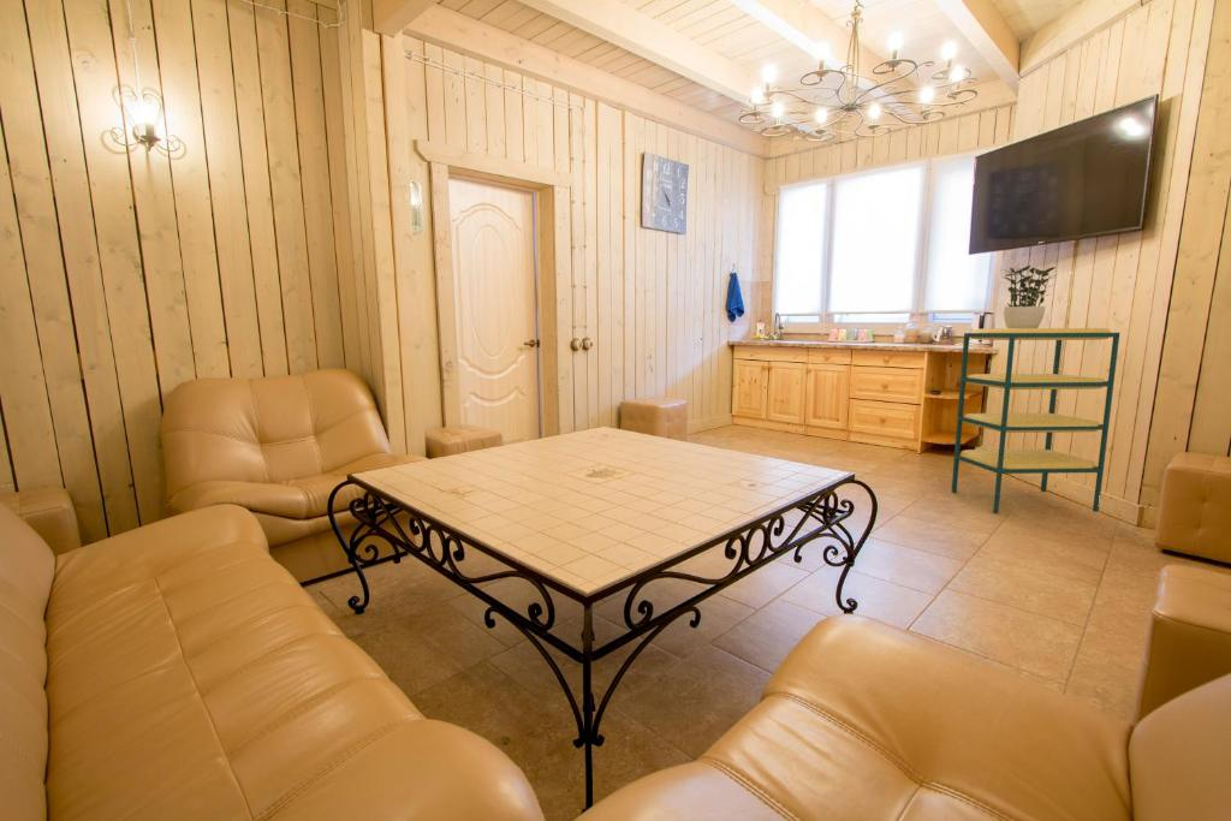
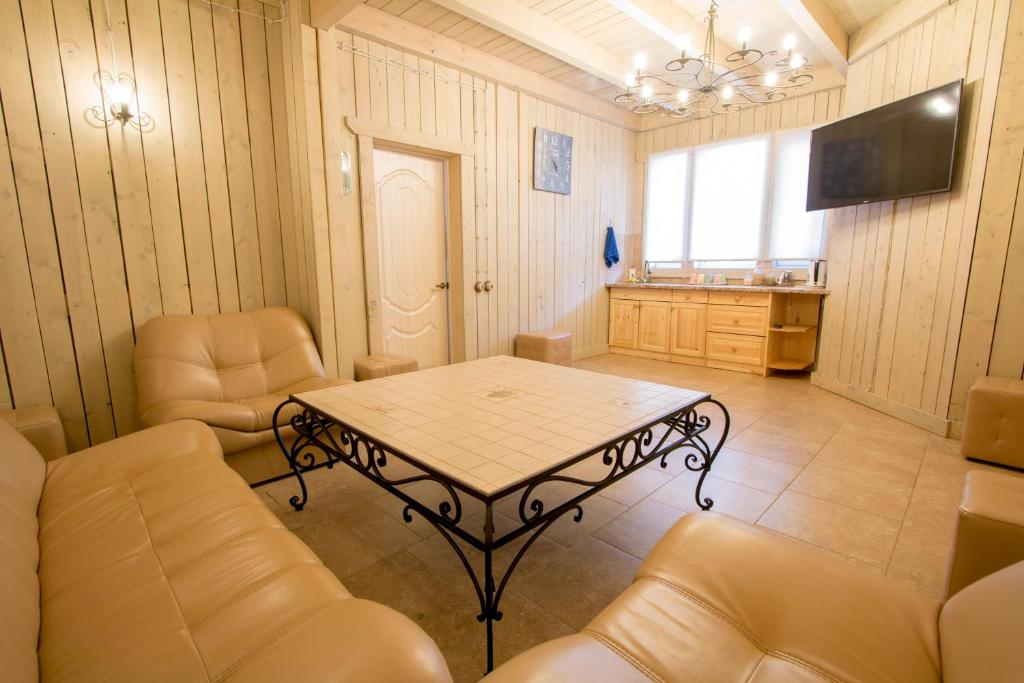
- potted plant [1003,262,1059,328]
- shelving unit [951,327,1120,514]
